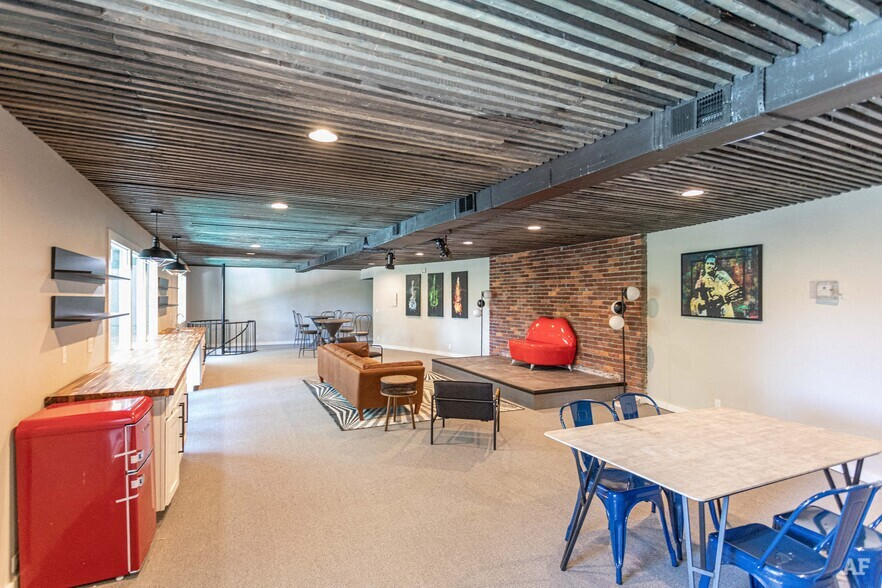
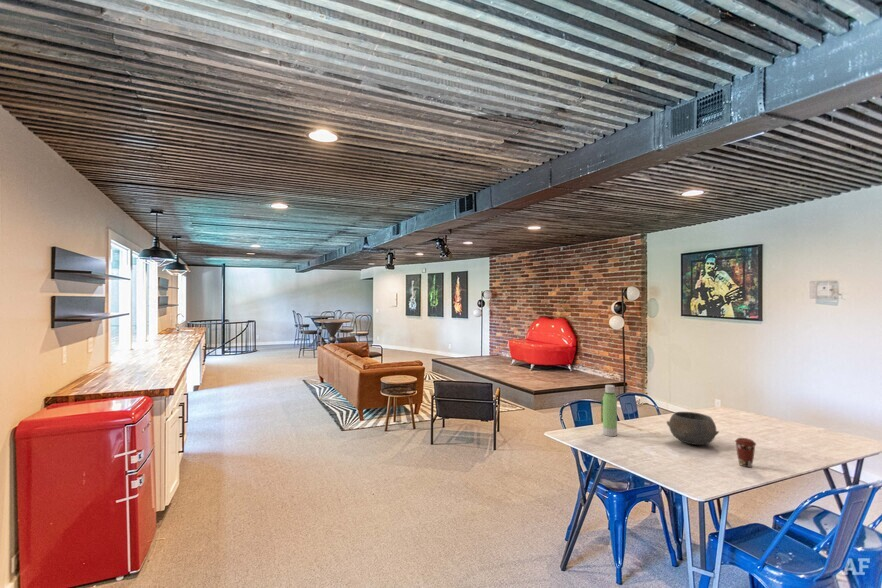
+ bowl [666,411,720,446]
+ coffee cup [734,437,757,468]
+ water bottle [600,384,618,437]
